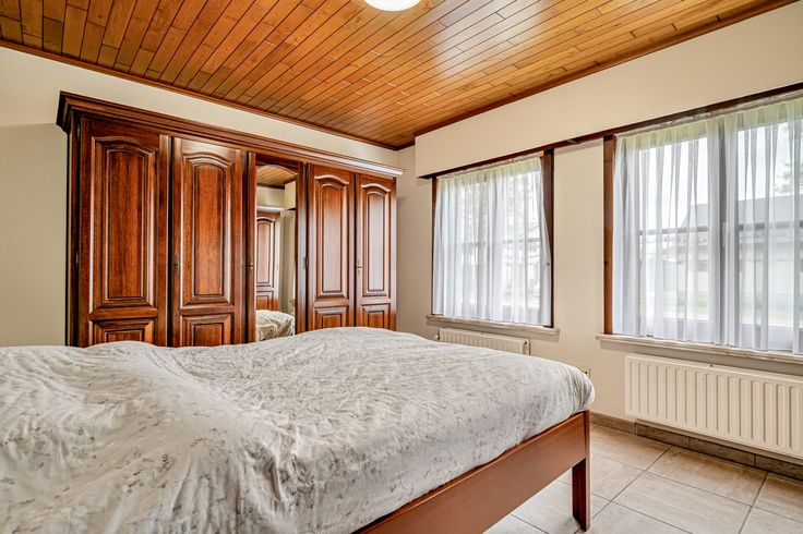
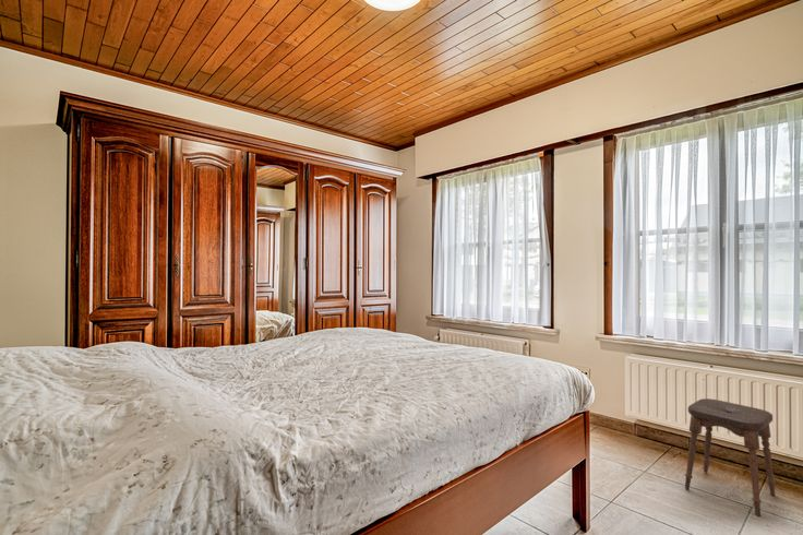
+ stool [684,397,777,518]
